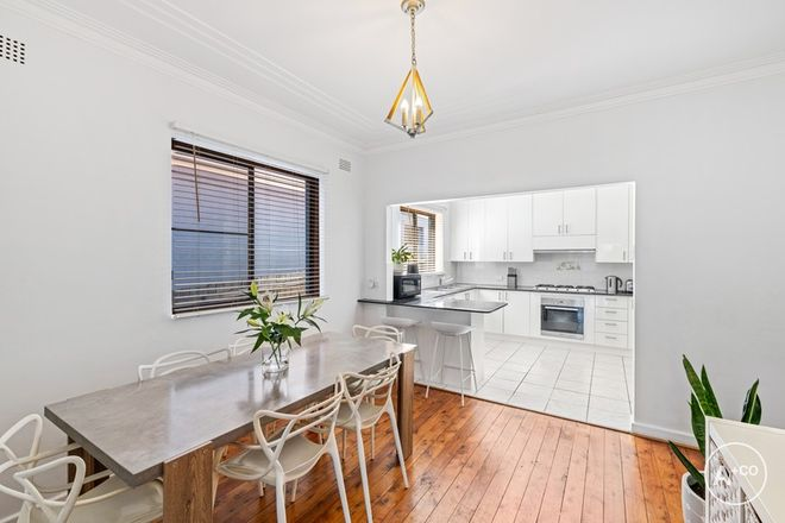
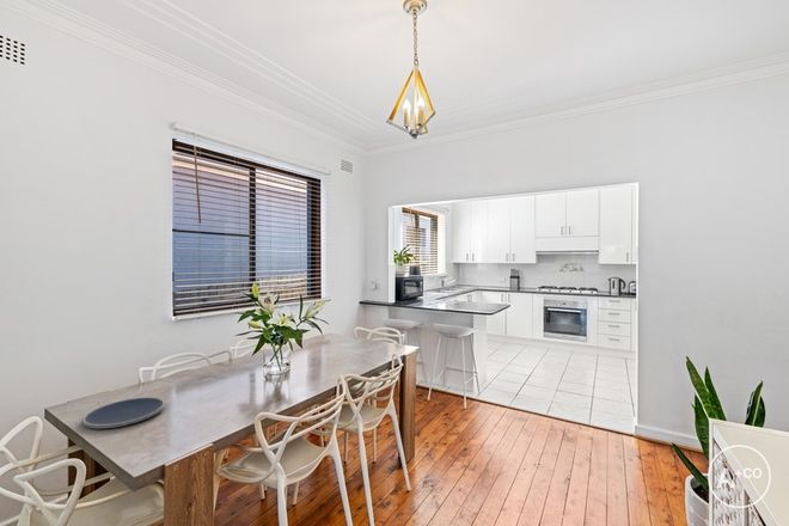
+ plate [82,396,166,429]
